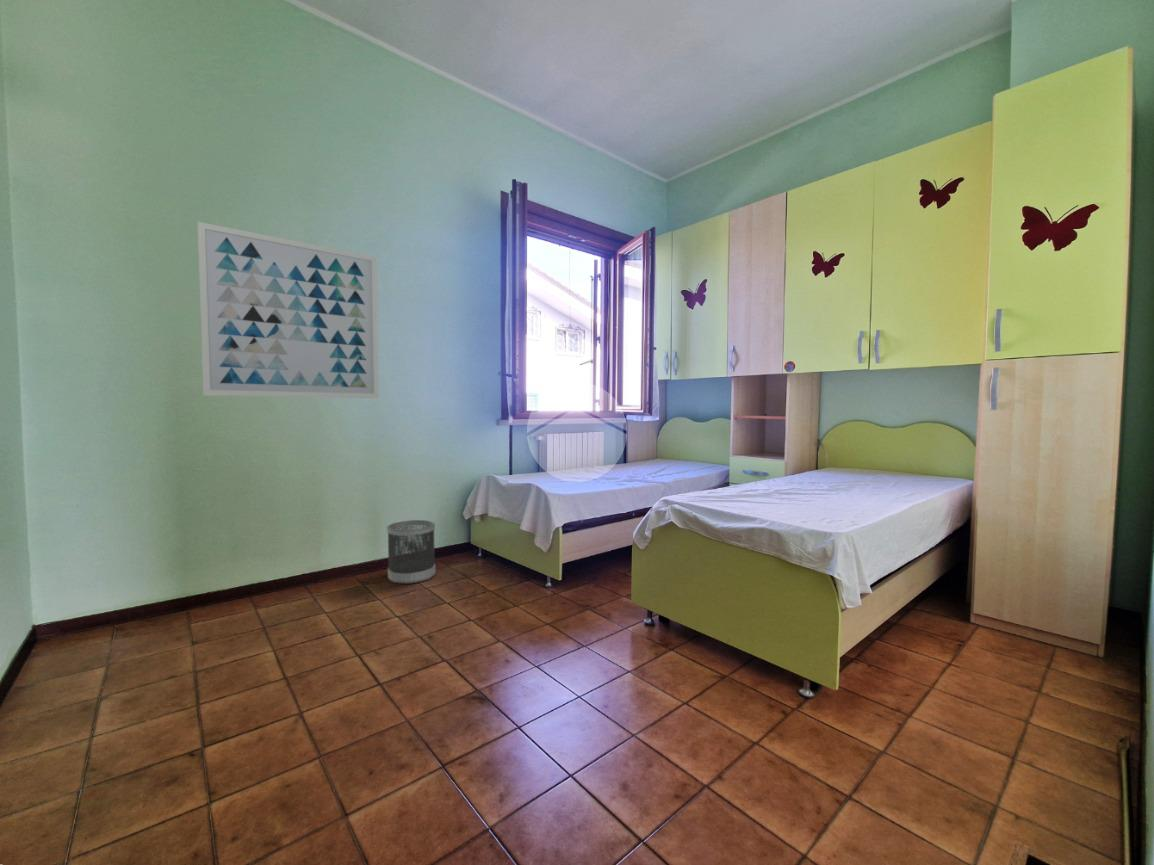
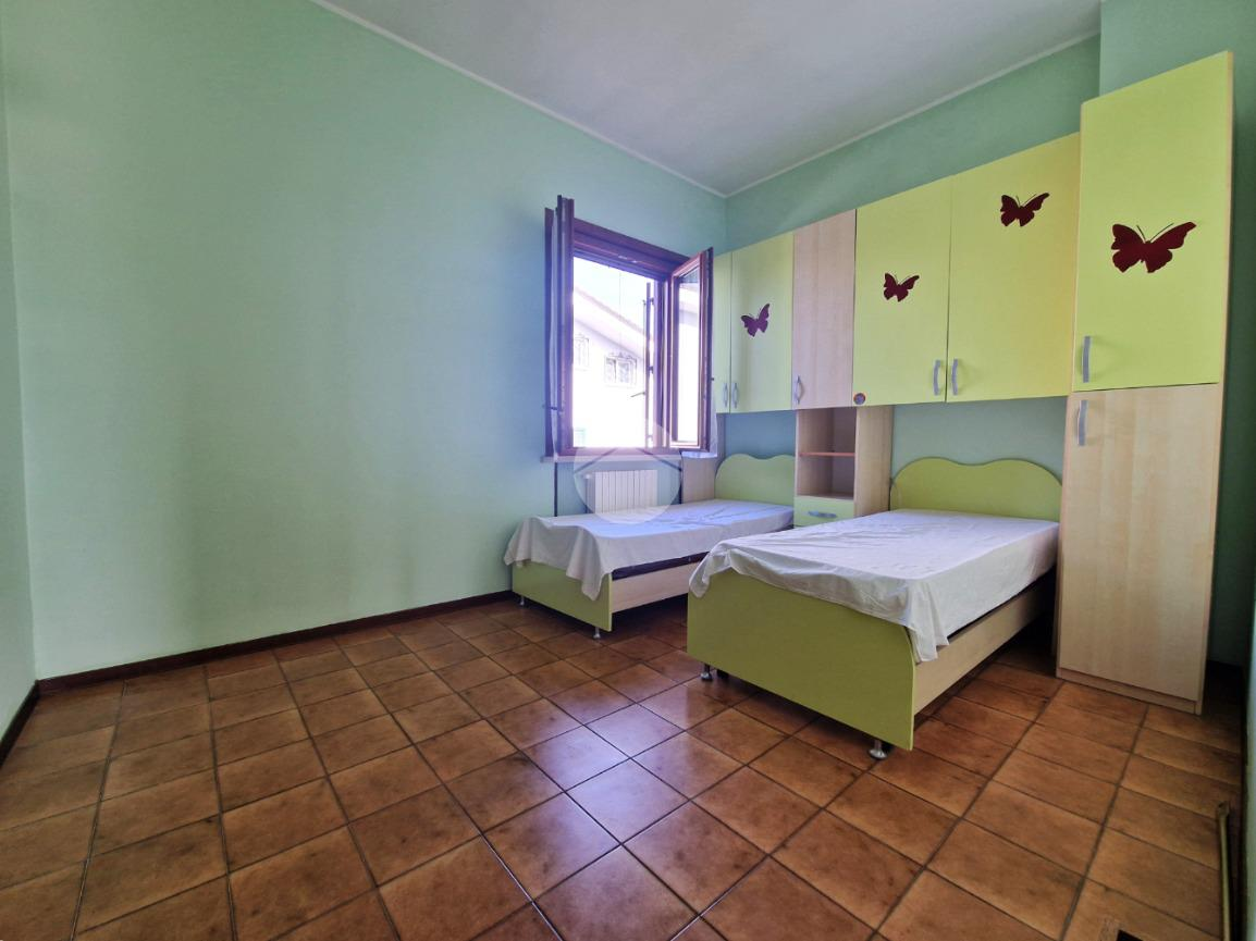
- wastebasket [386,519,437,585]
- wall art [197,221,380,399]
